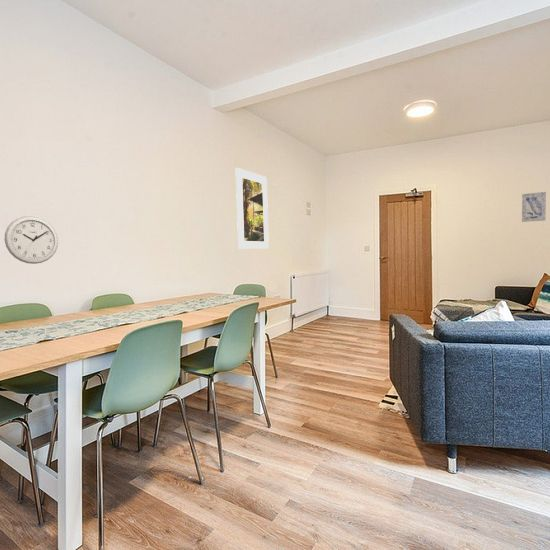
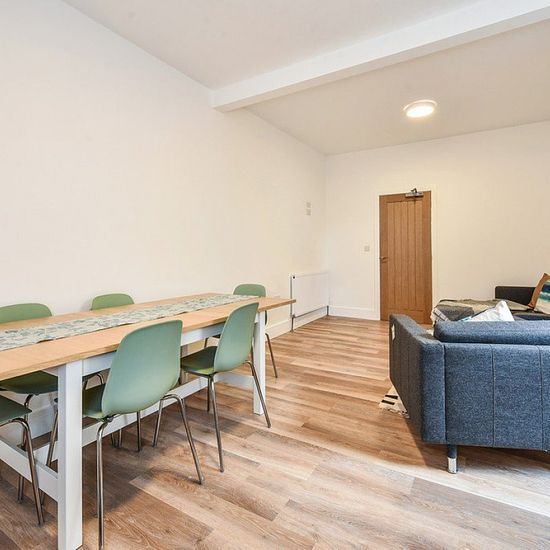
- wall clock [3,215,59,265]
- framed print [235,167,270,250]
- wall art [521,191,547,223]
